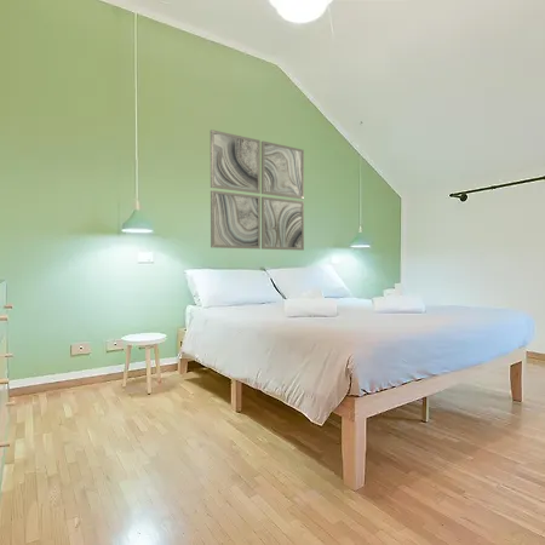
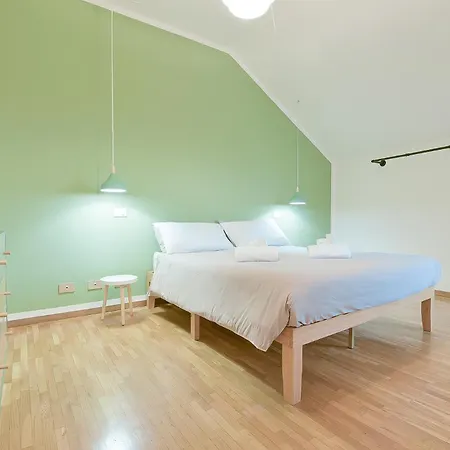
- wall art [210,128,305,252]
